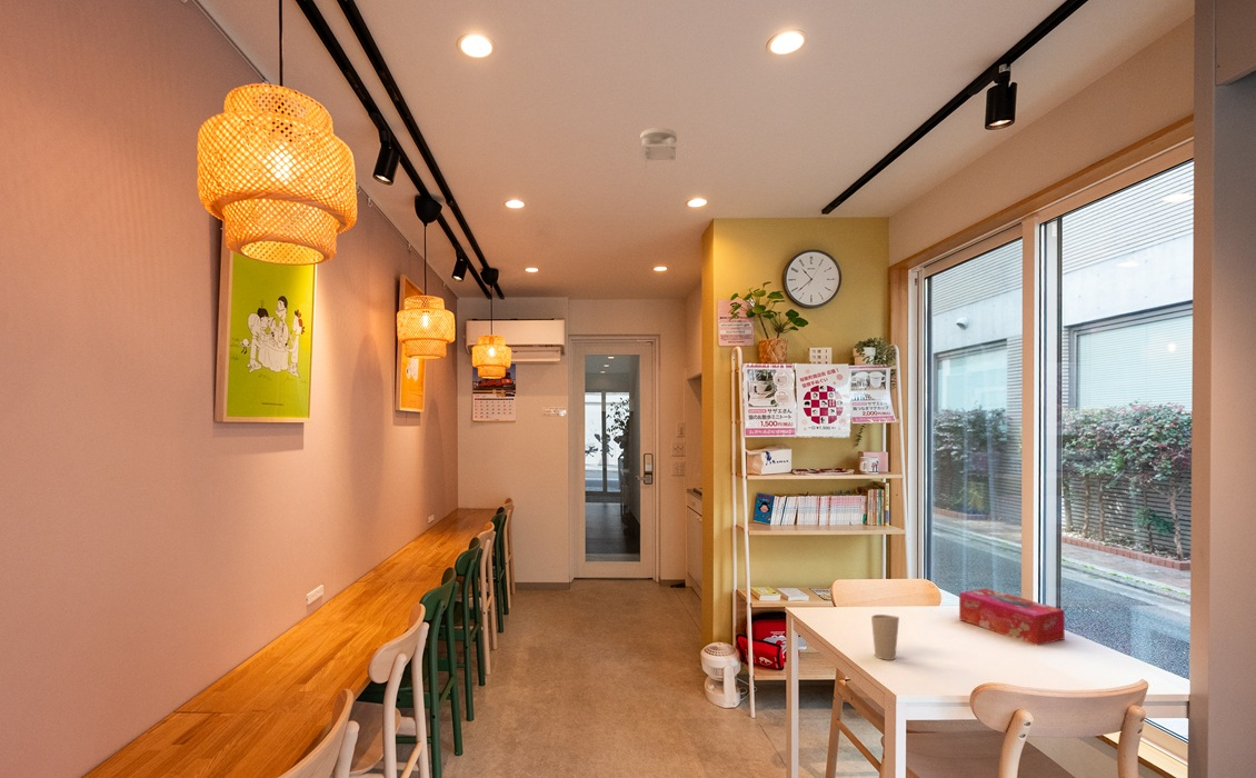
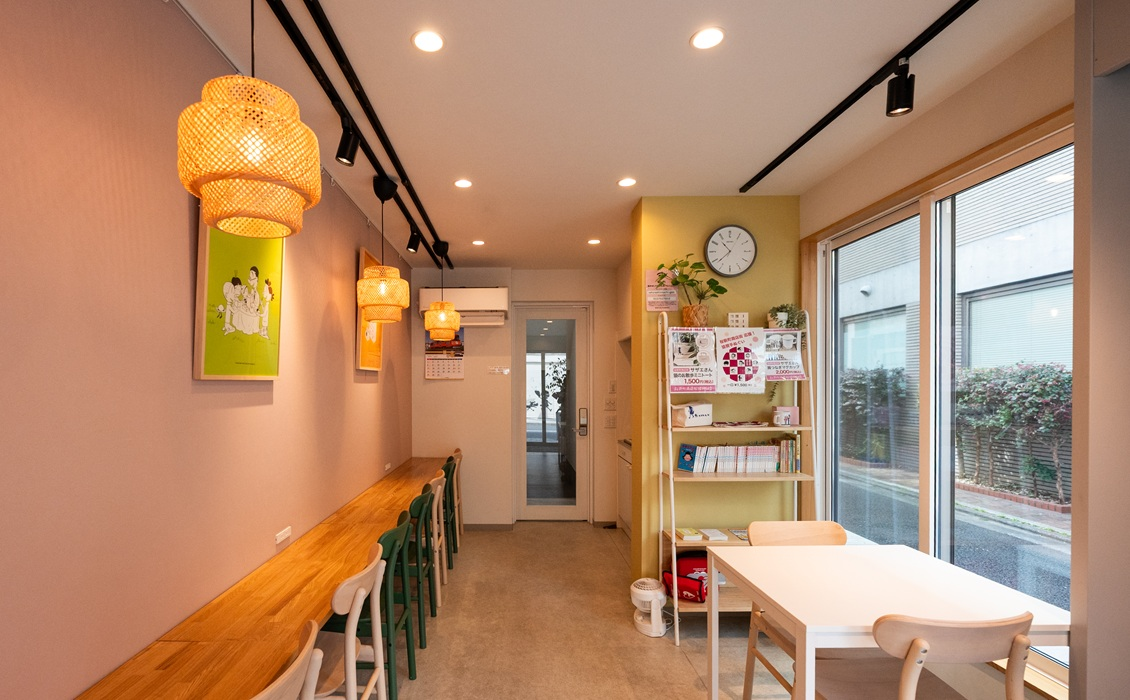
- tissue box [958,587,1066,646]
- cup [870,614,900,661]
- smoke detector [639,127,678,169]
